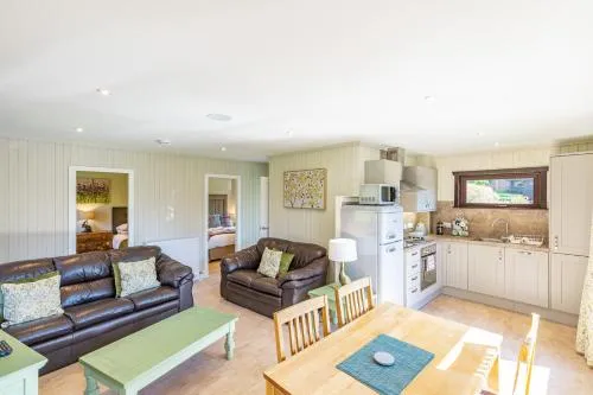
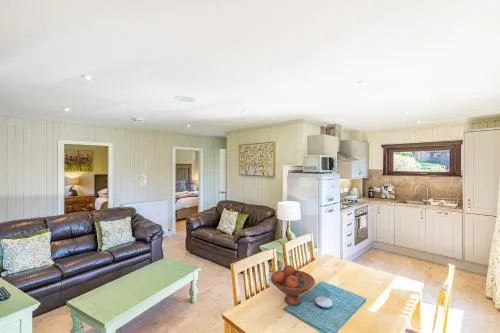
+ fruit bowl [270,264,316,306]
